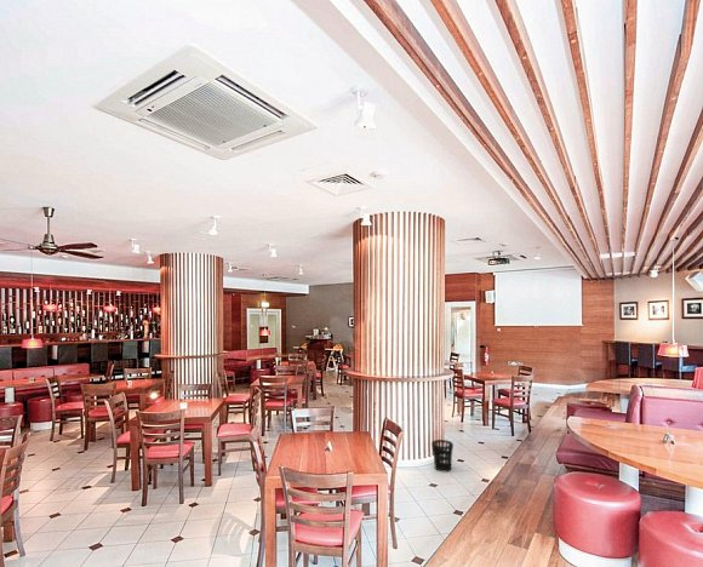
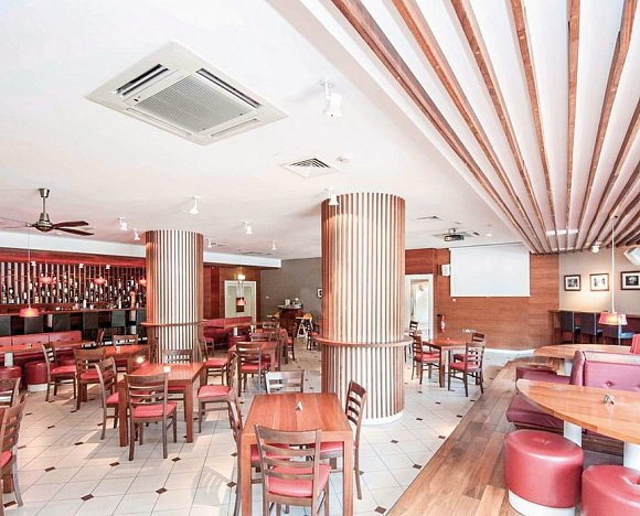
- wastebasket [430,439,455,472]
